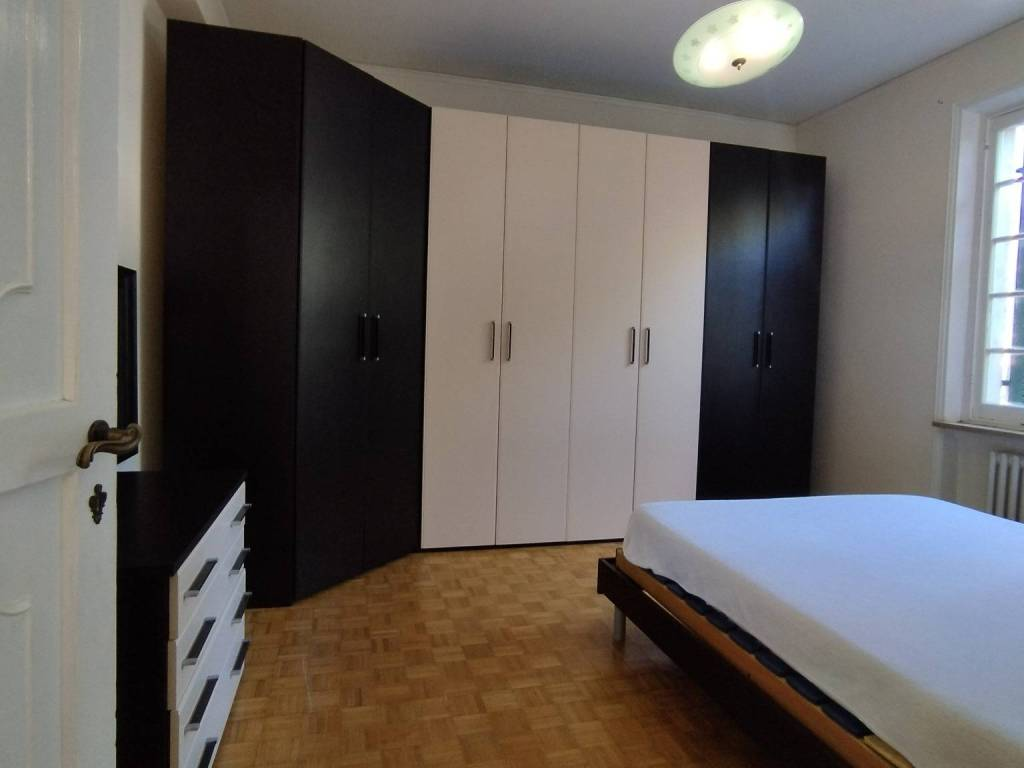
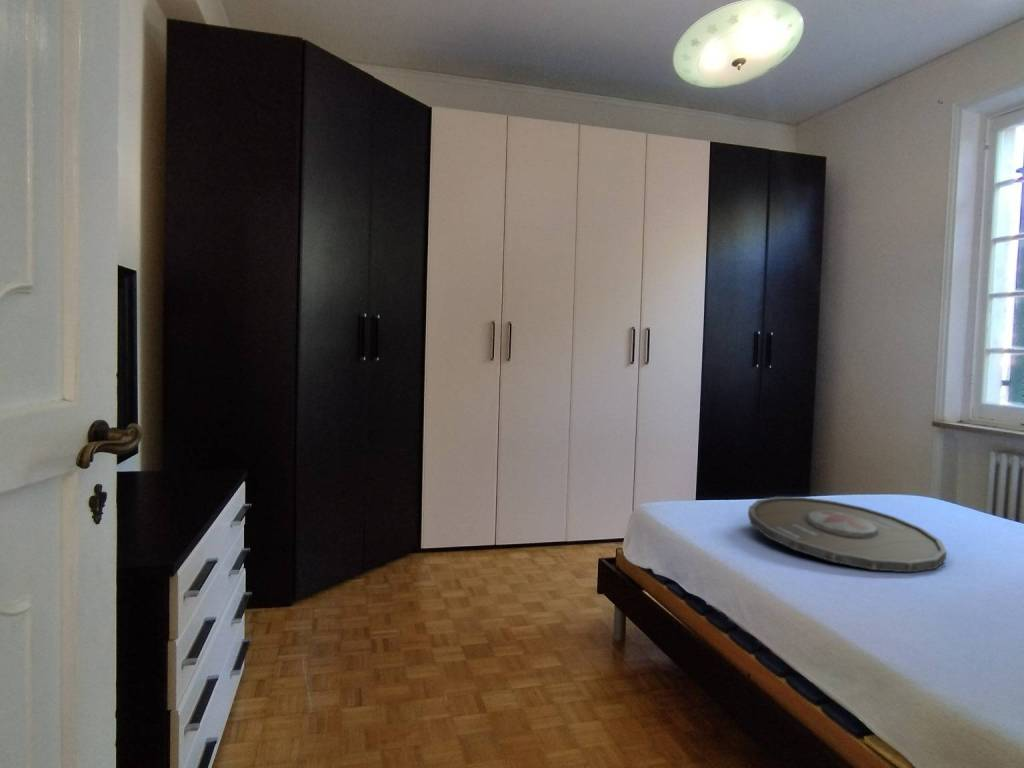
+ serving tray [747,496,948,573]
